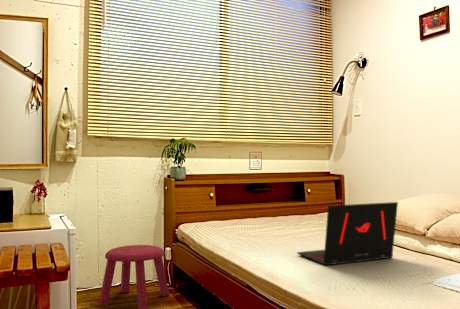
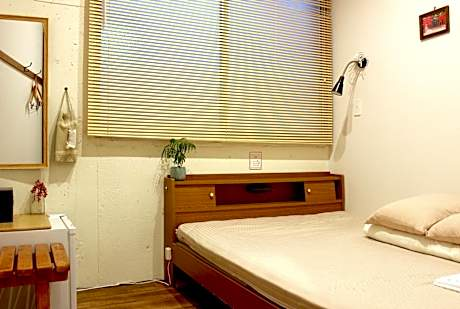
- laptop [296,201,399,266]
- stool [98,244,171,309]
